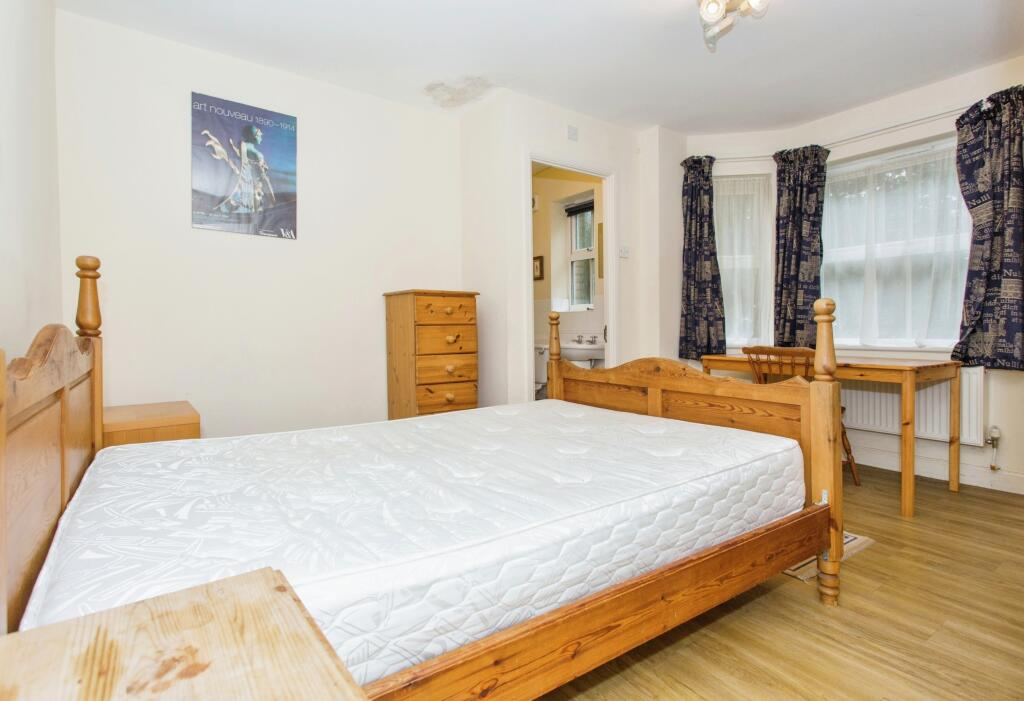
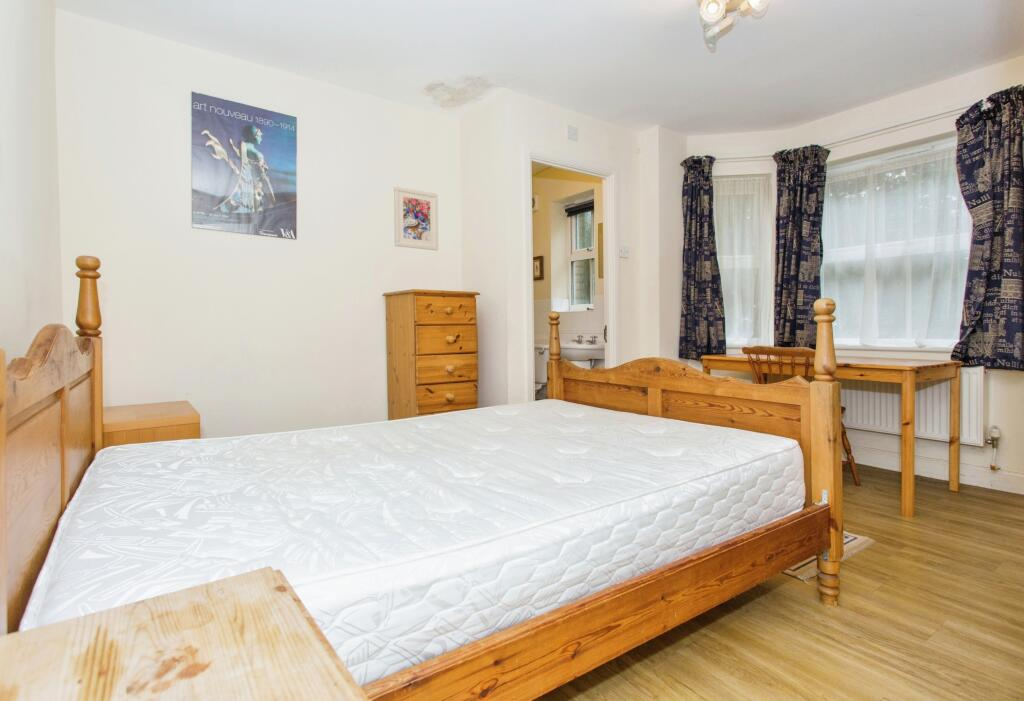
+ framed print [393,185,439,252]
